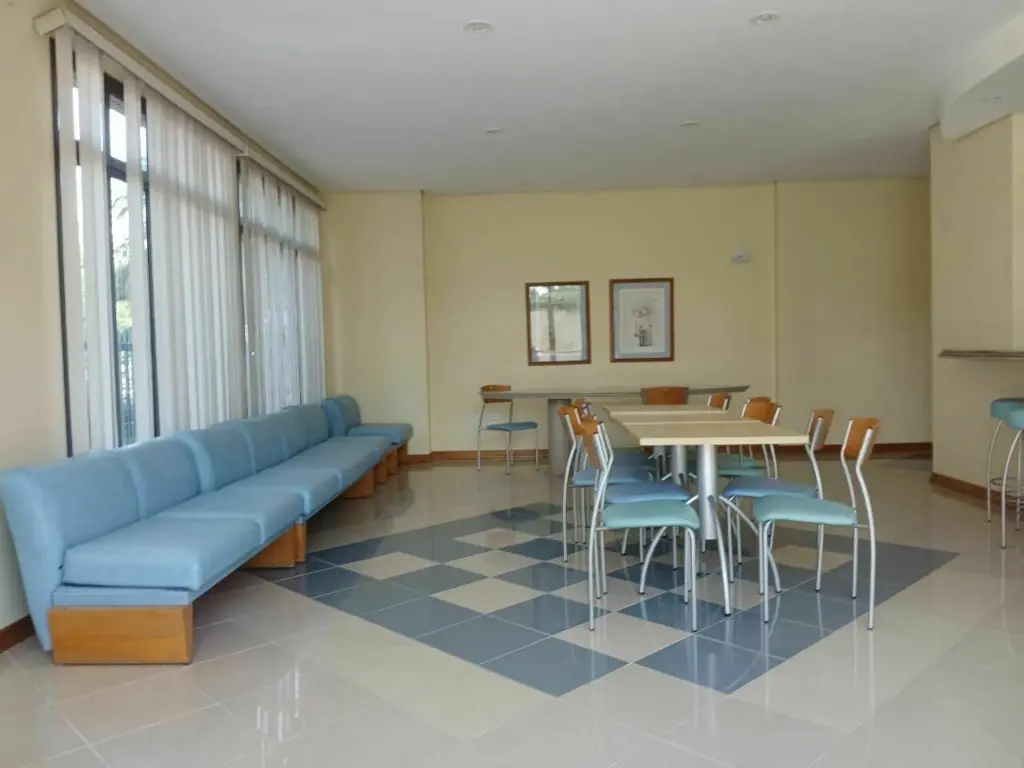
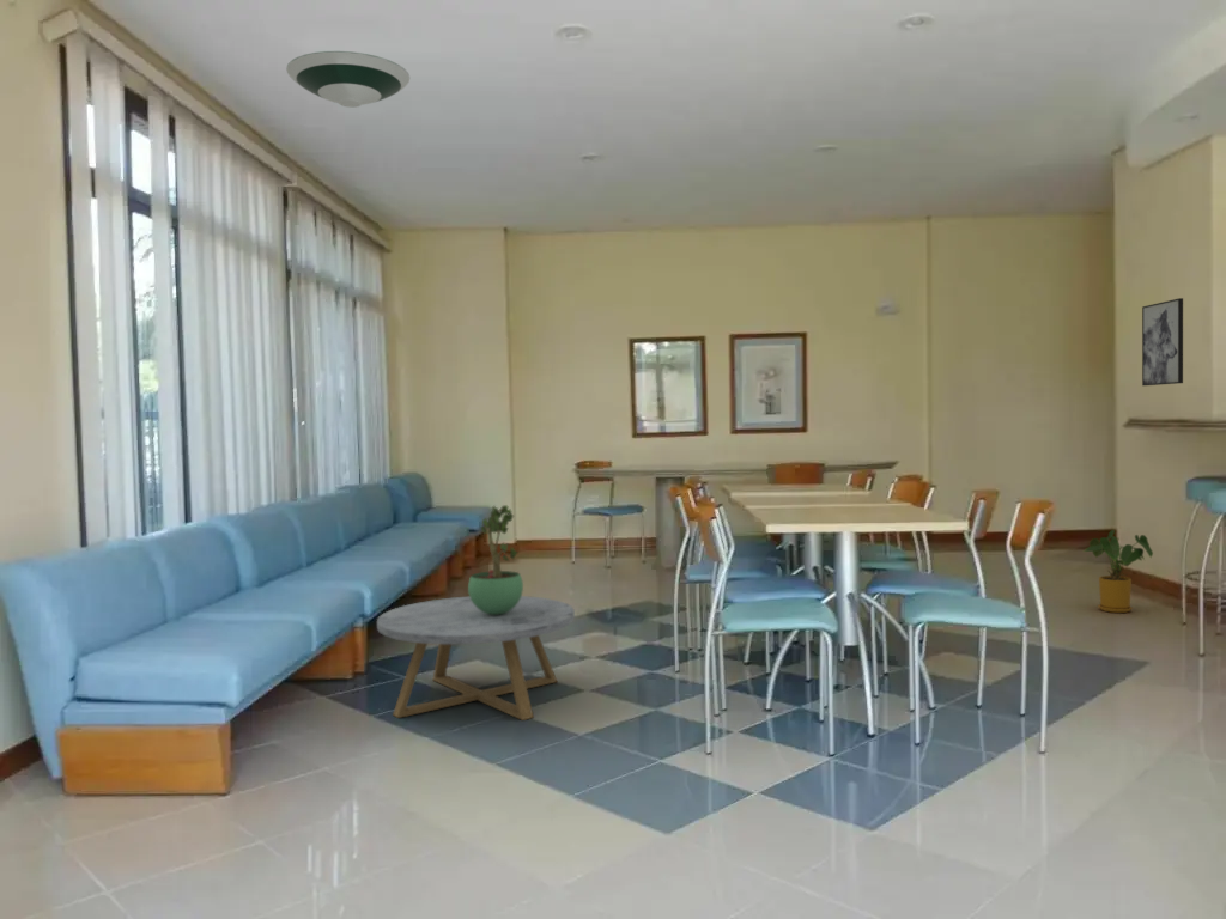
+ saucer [285,50,411,109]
+ house plant [1084,529,1154,614]
+ coffee table [376,595,576,722]
+ wall art [1141,297,1184,387]
+ potted plant [467,504,524,615]
